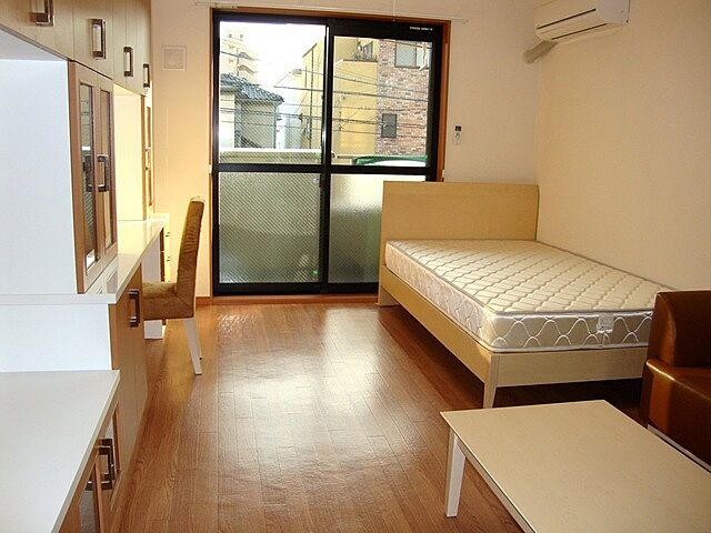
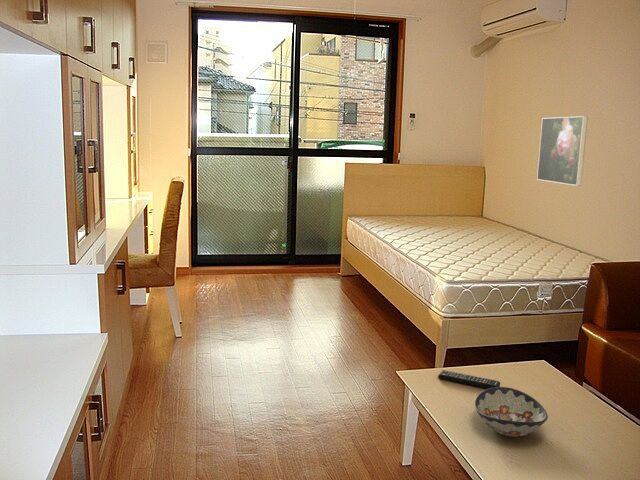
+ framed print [536,115,589,187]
+ remote control [437,369,501,389]
+ decorative bowl [473,386,549,438]
